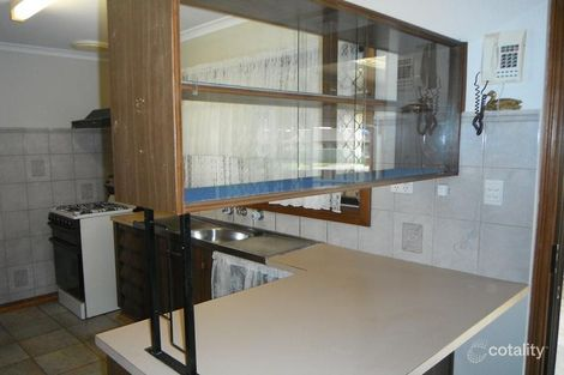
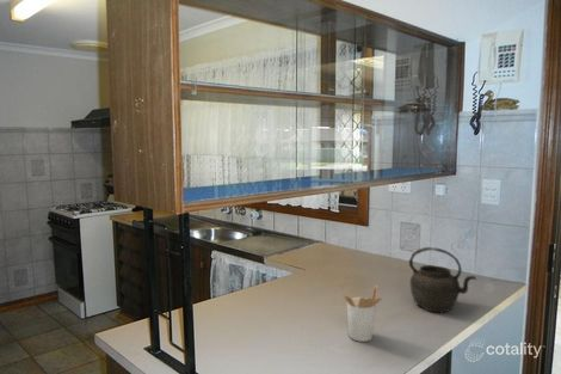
+ utensil holder [343,284,383,343]
+ kettle [408,246,477,313]
